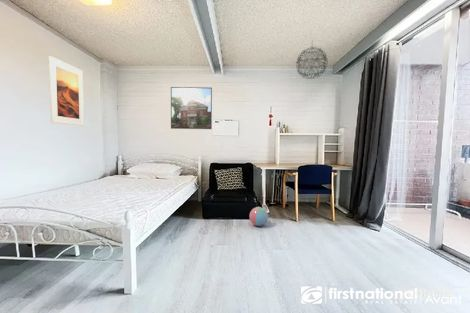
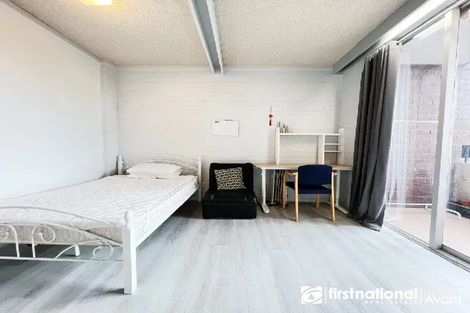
- pendant light [295,38,329,80]
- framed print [48,55,85,127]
- ball [248,206,269,227]
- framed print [170,86,213,130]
